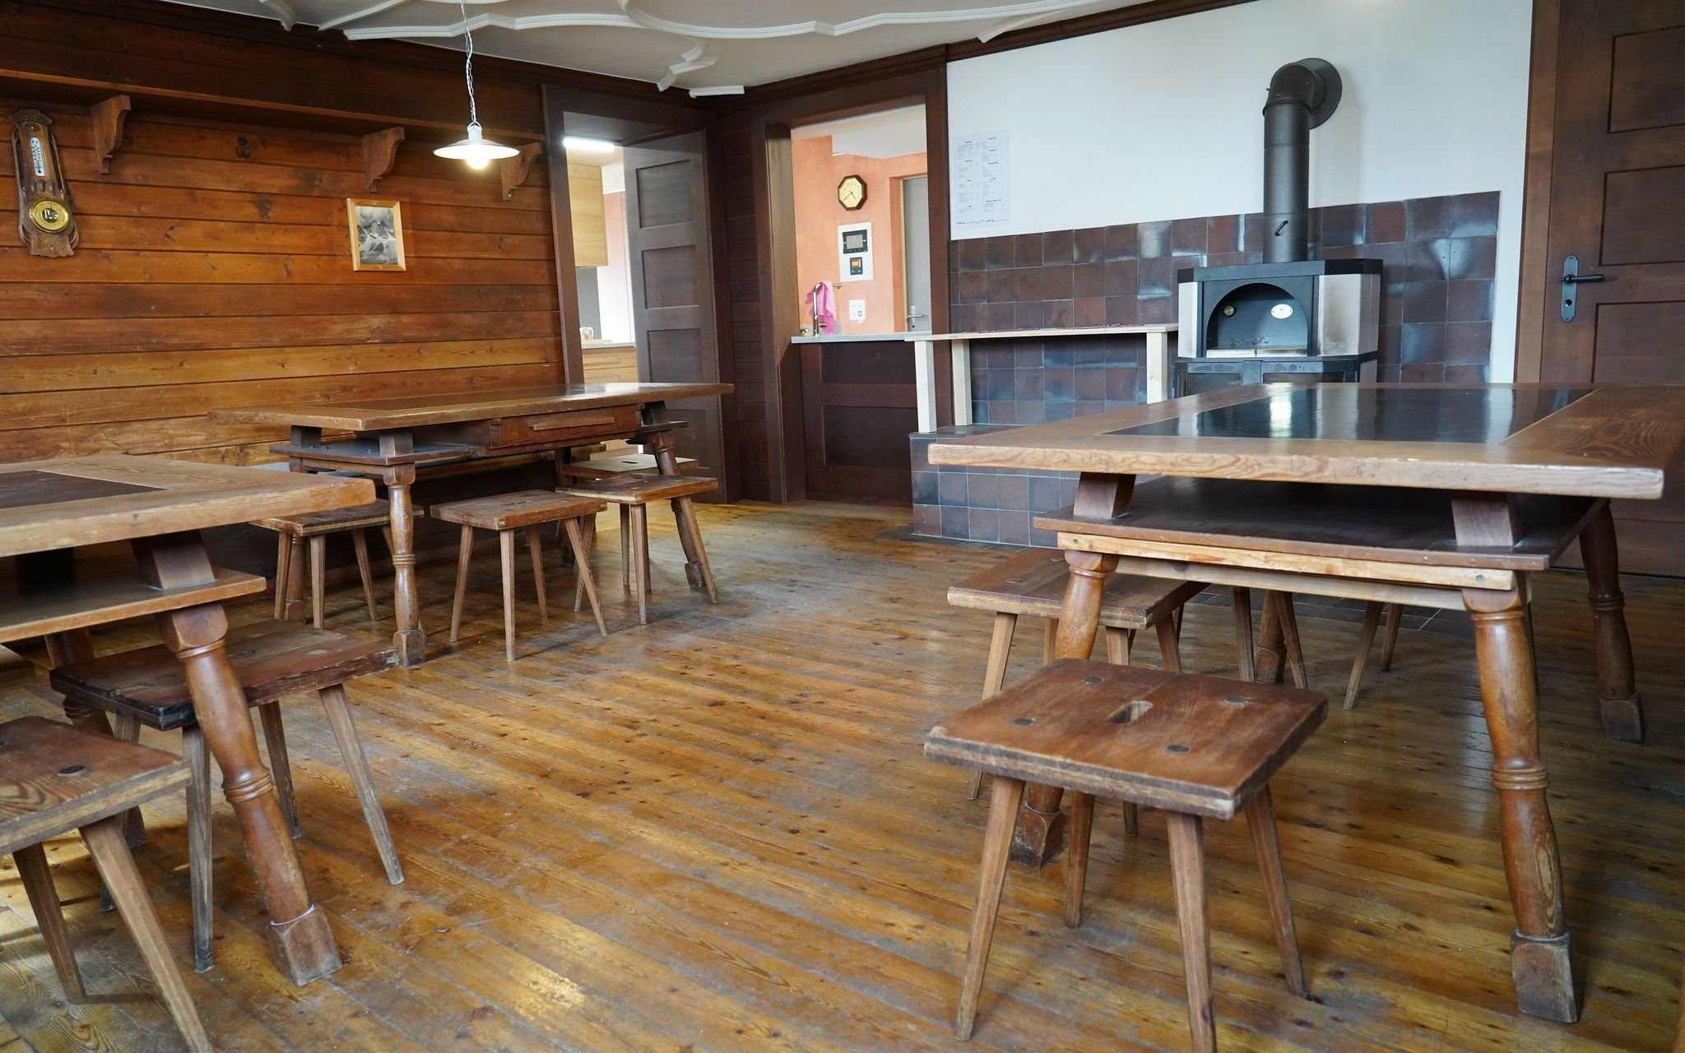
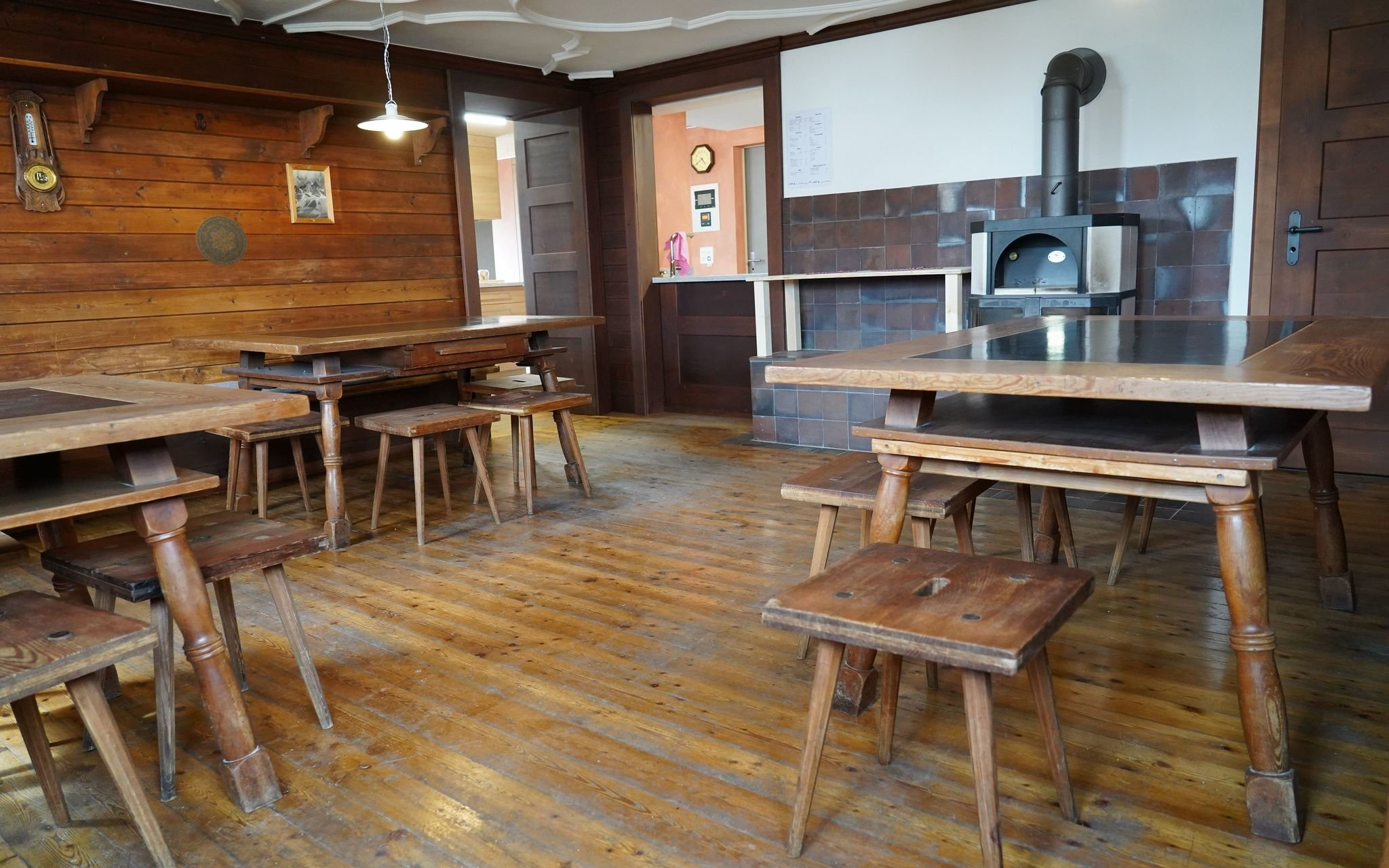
+ decorative plate [195,215,248,267]
